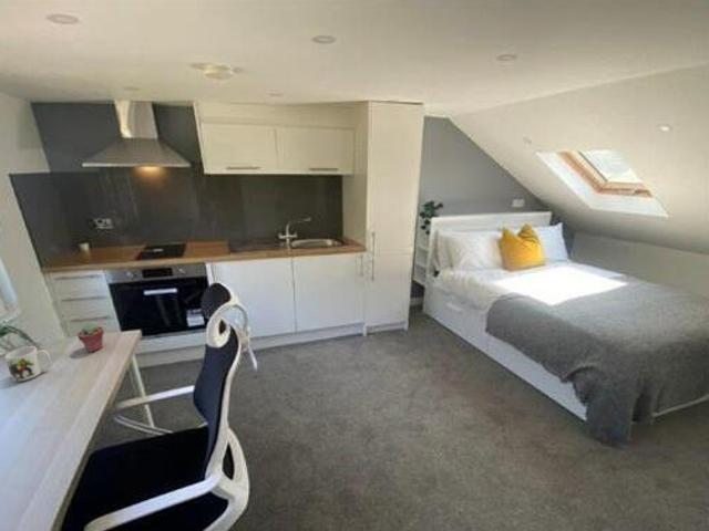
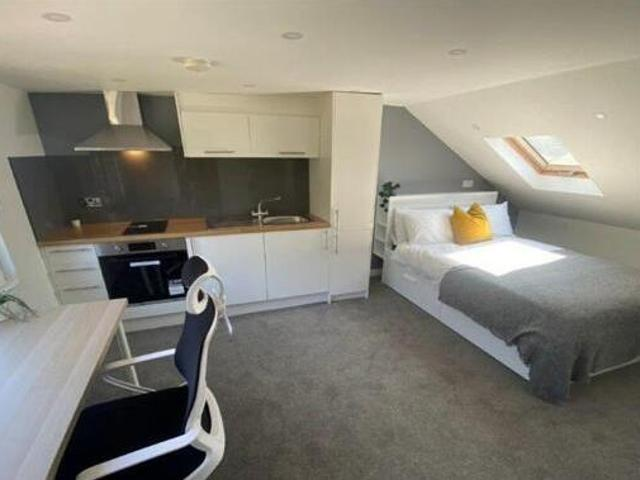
- potted succulent [76,323,105,353]
- mug [4,345,52,383]
